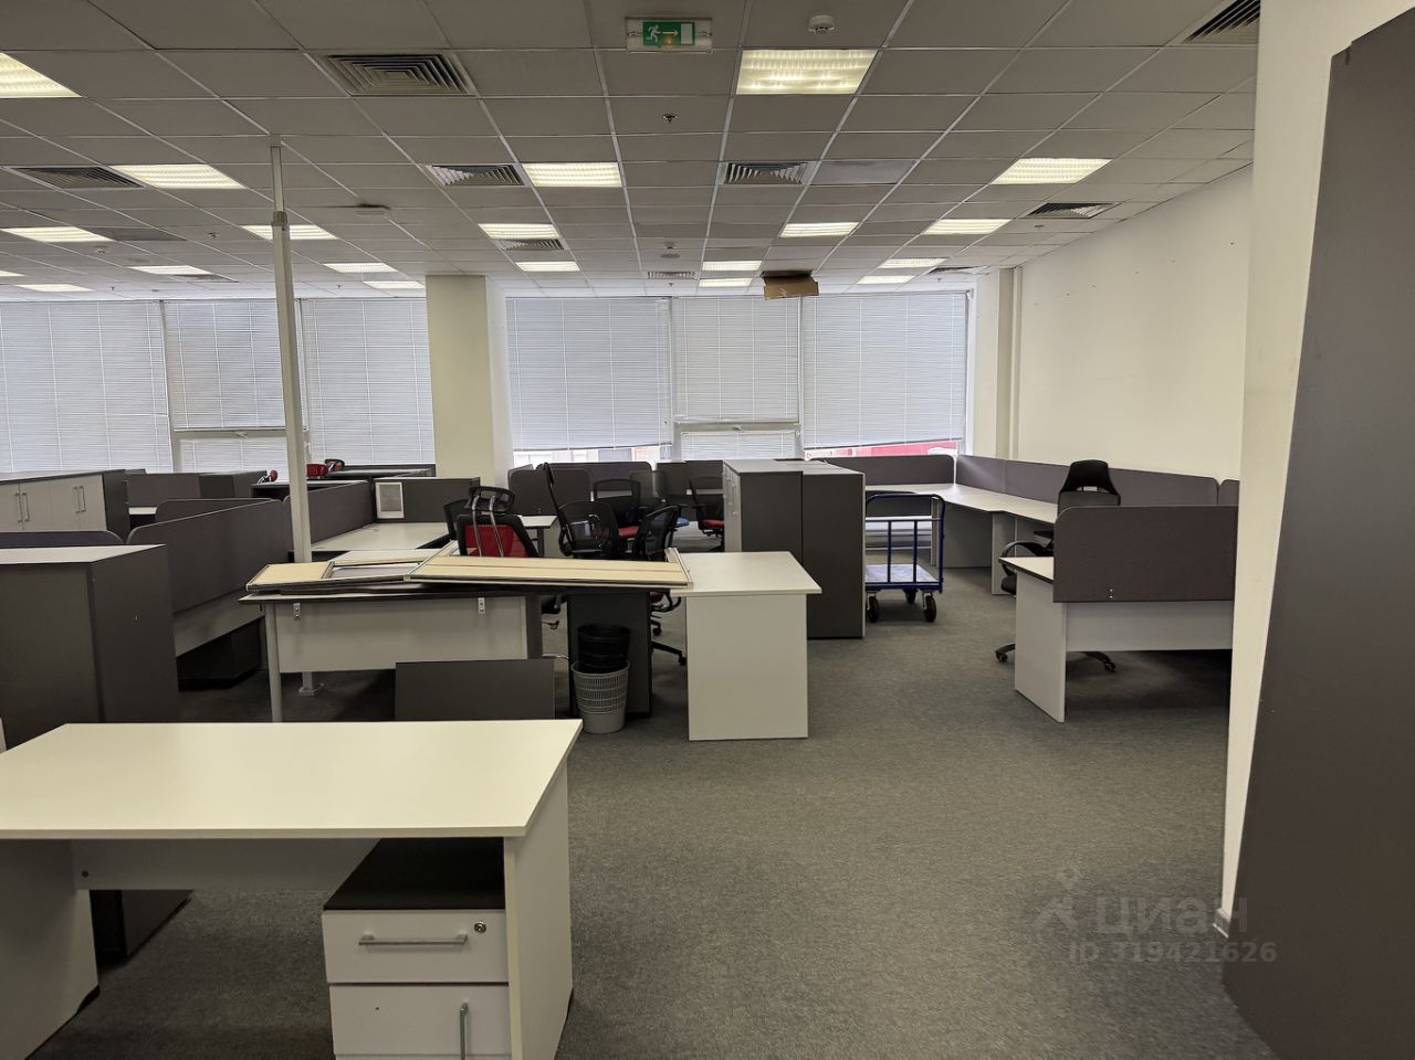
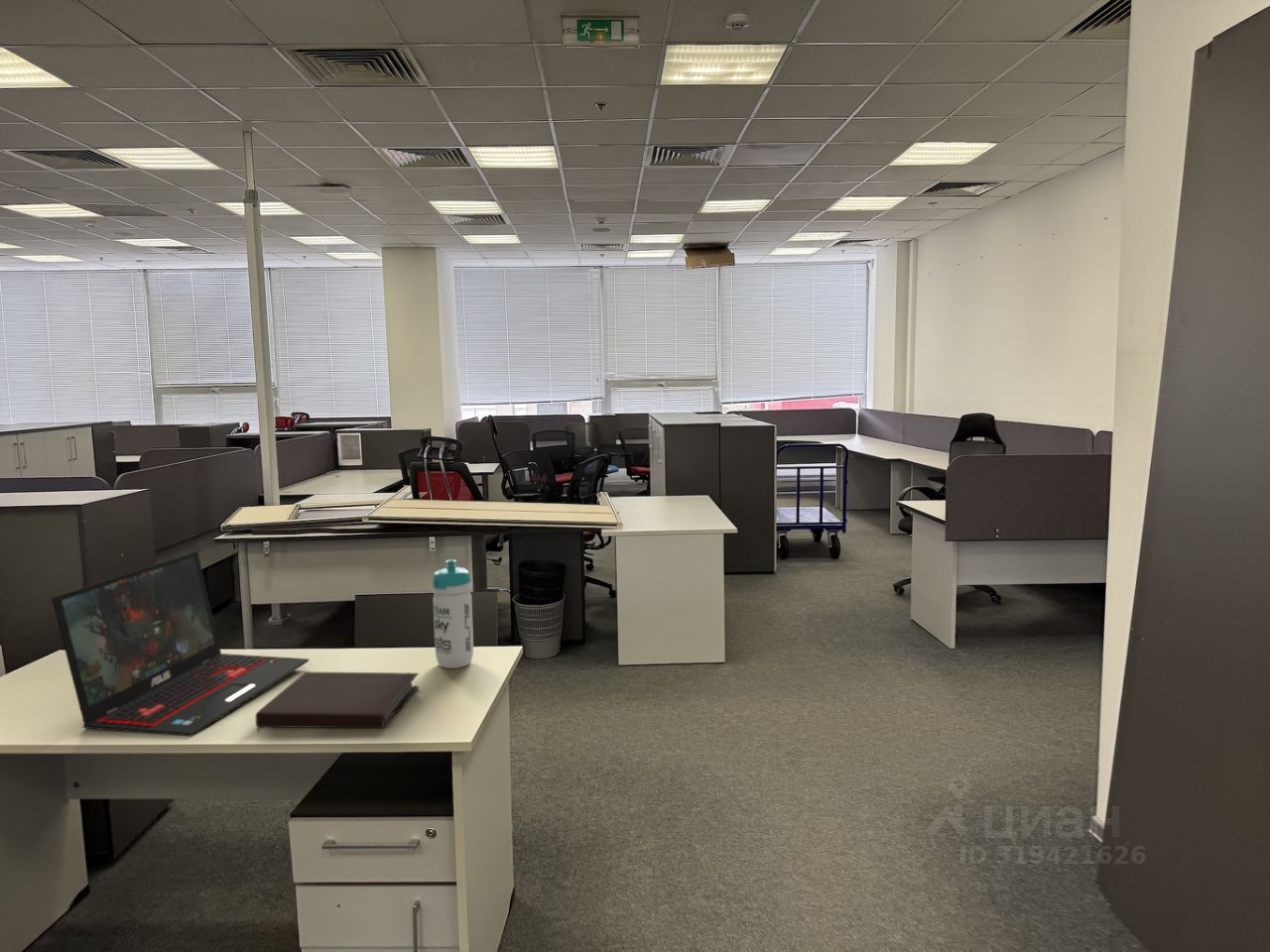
+ water bottle [432,558,474,669]
+ laptop [51,550,310,738]
+ notebook [255,670,420,729]
